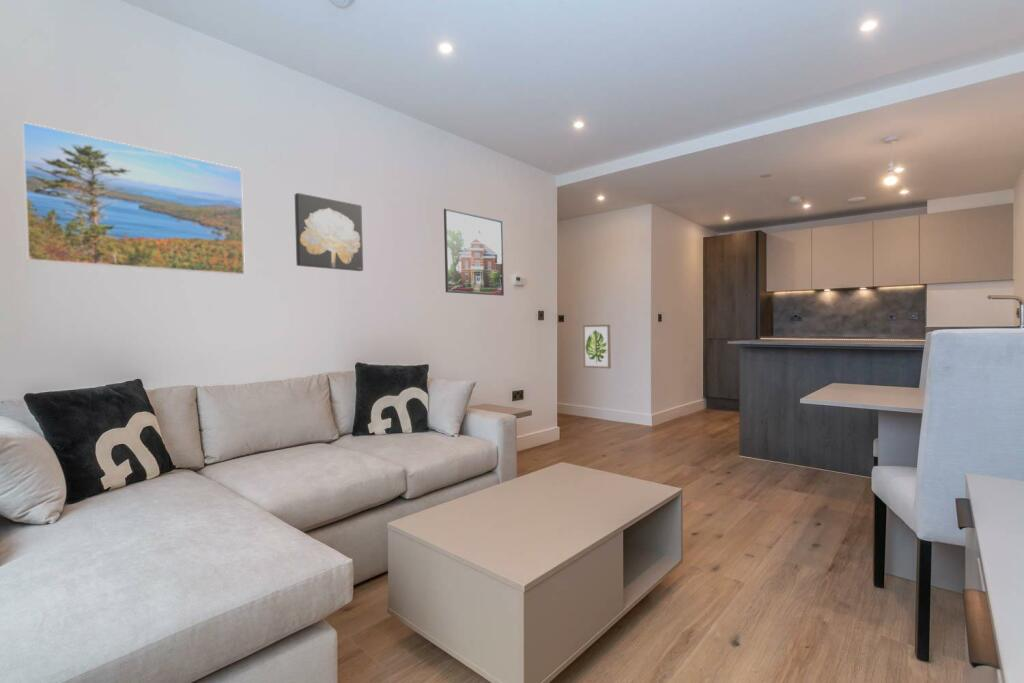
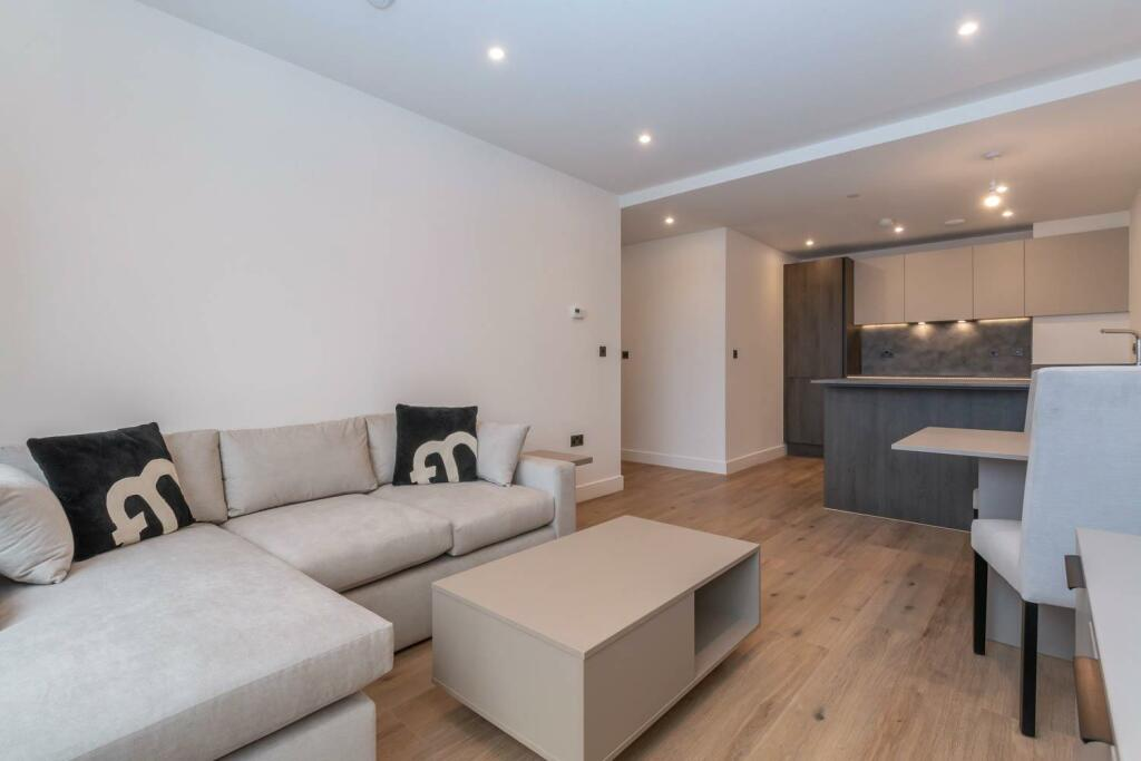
- wall art [582,324,612,370]
- wall art [294,192,364,272]
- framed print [443,207,505,297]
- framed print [20,121,246,276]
